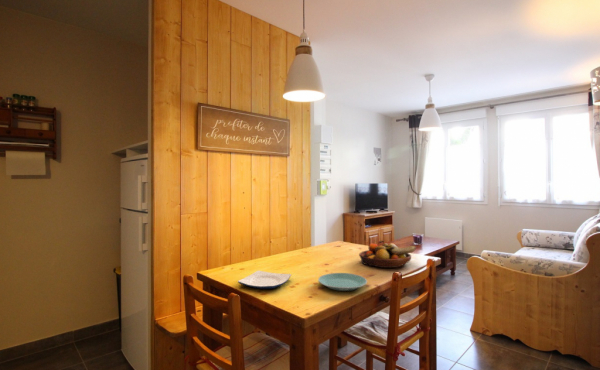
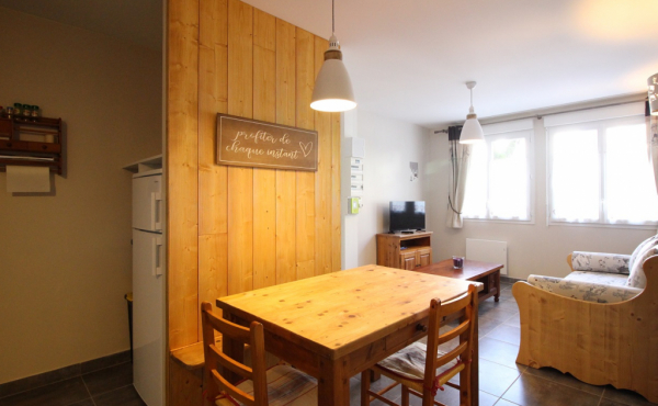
- plate [317,272,368,292]
- plate [237,270,292,290]
- fruit bowl [358,242,417,269]
